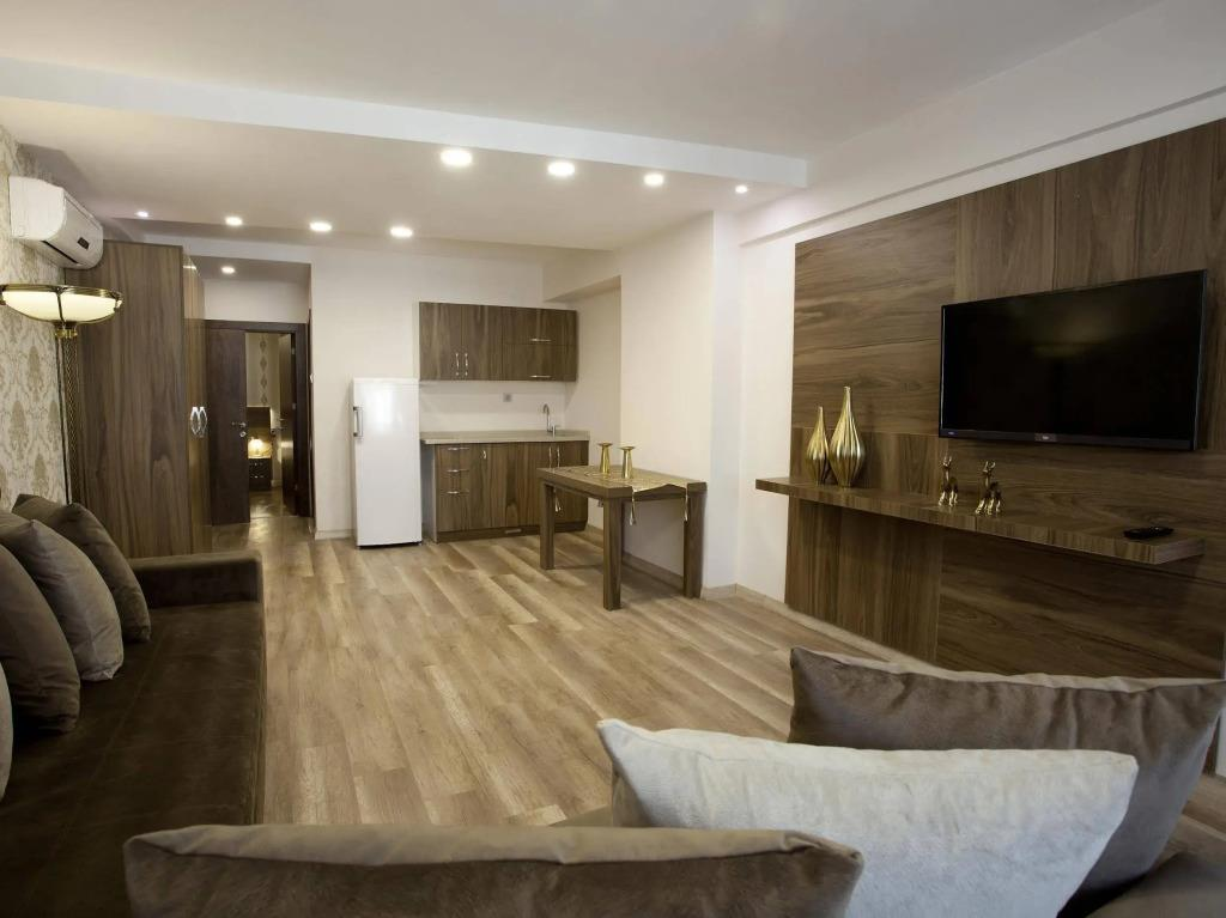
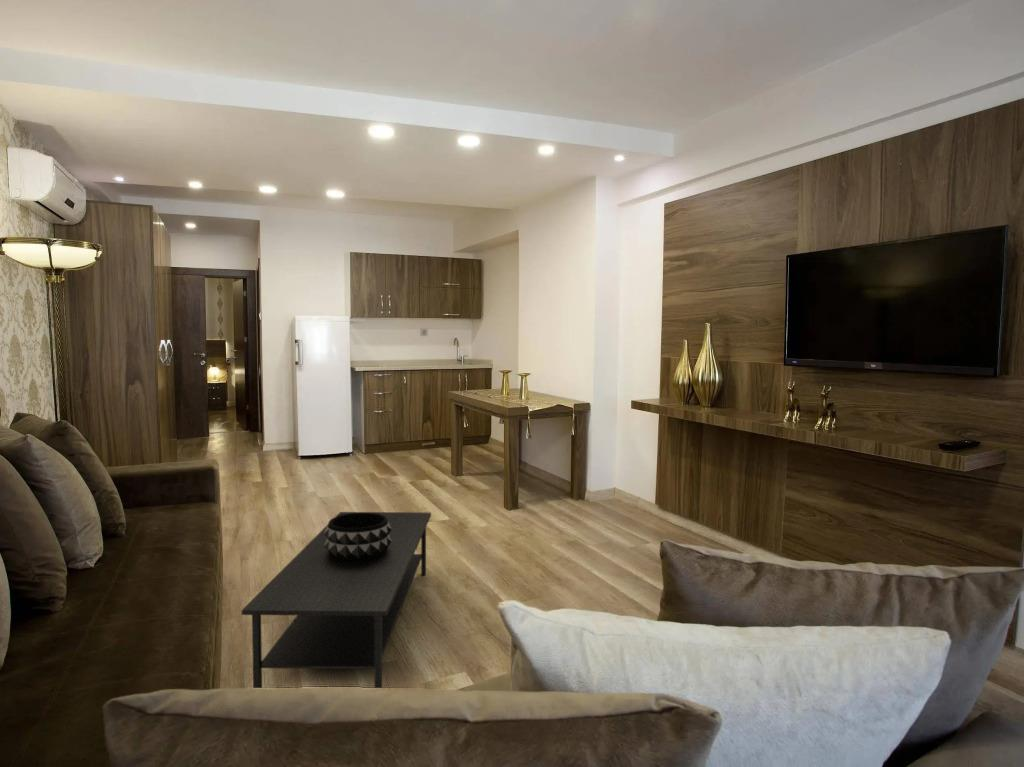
+ decorative bowl [324,513,392,561]
+ coffee table [241,511,432,689]
